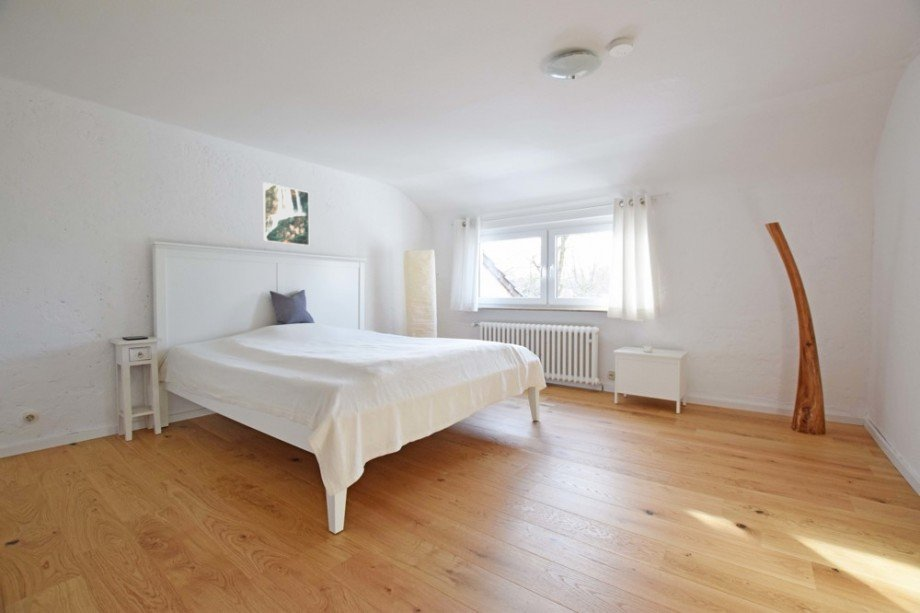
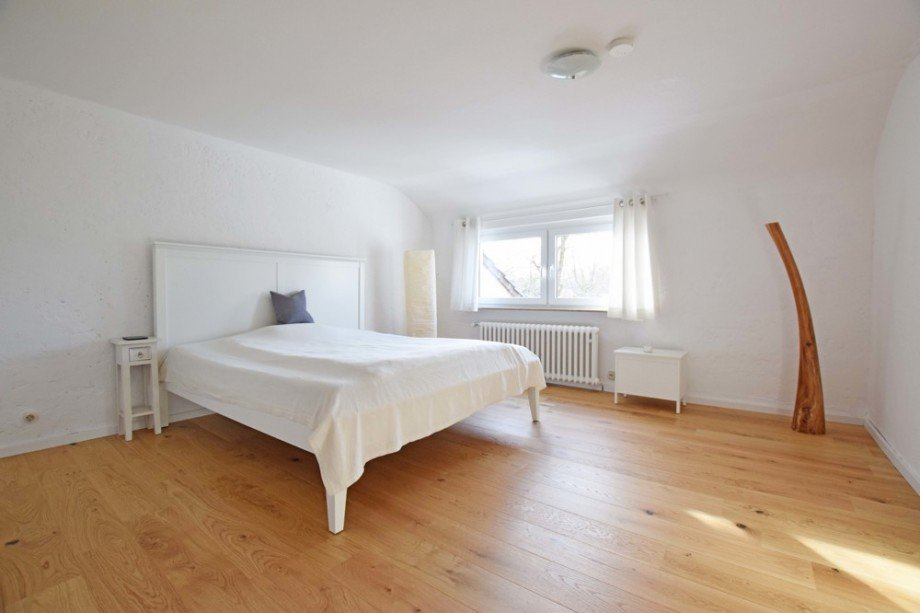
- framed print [262,181,310,247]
